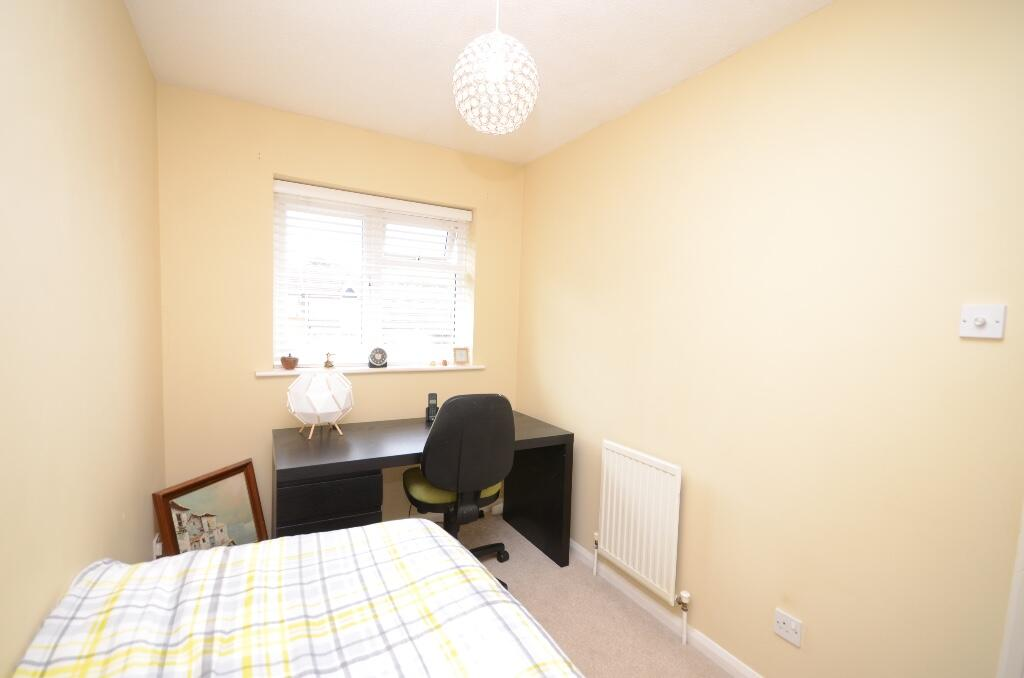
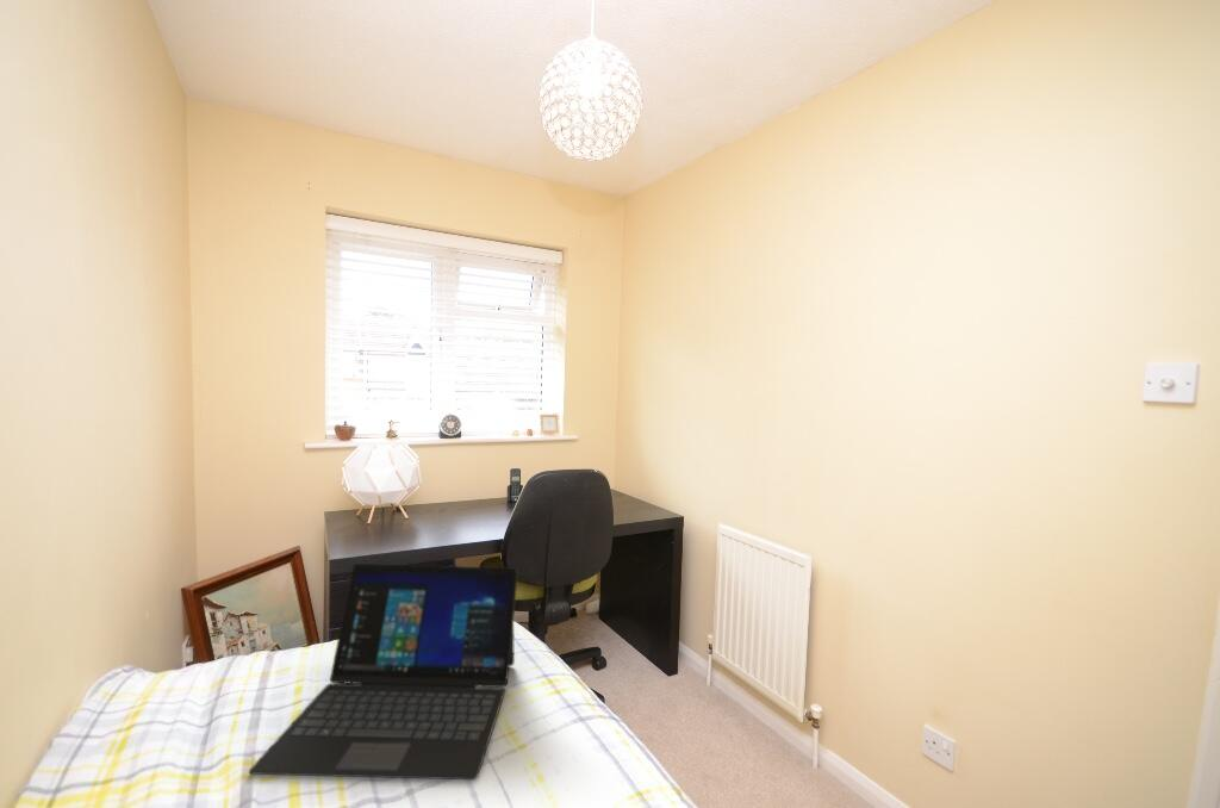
+ laptop [248,563,519,781]
